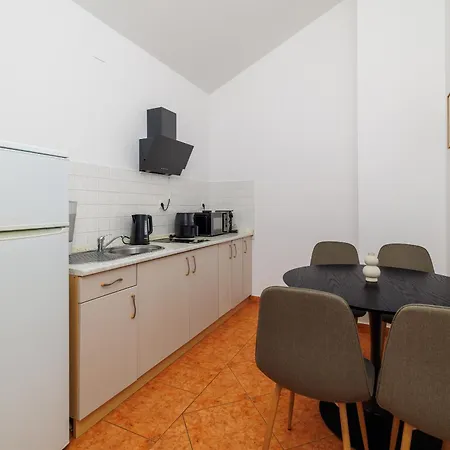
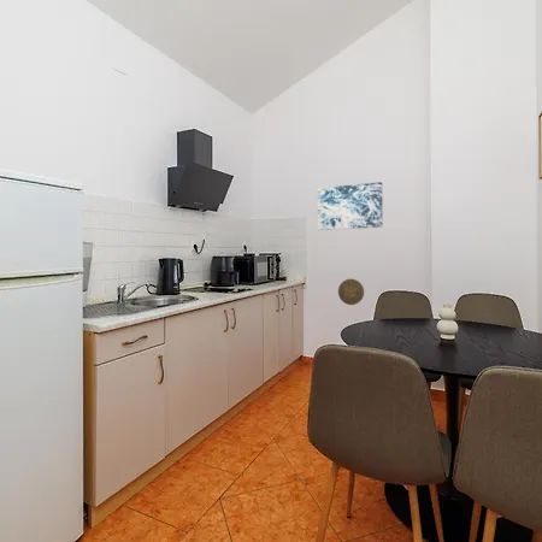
+ decorative plate [337,278,365,306]
+ wall art [317,181,383,231]
